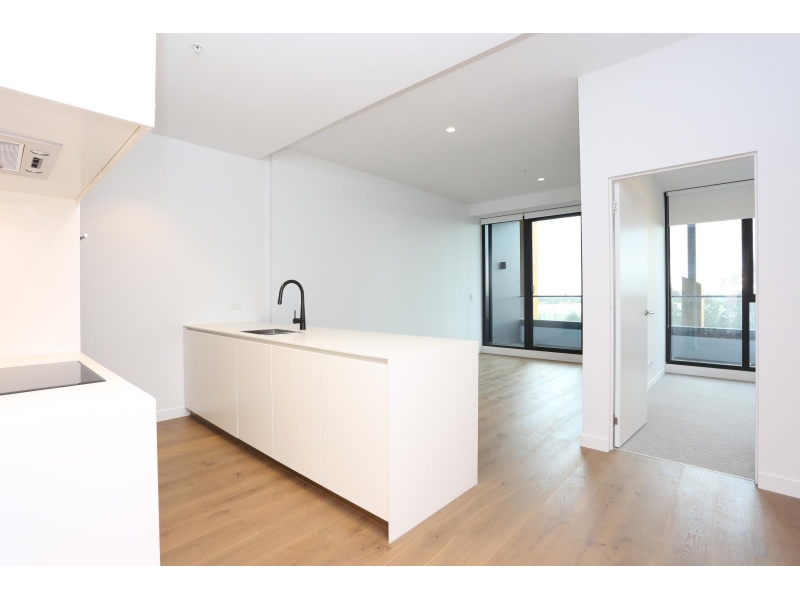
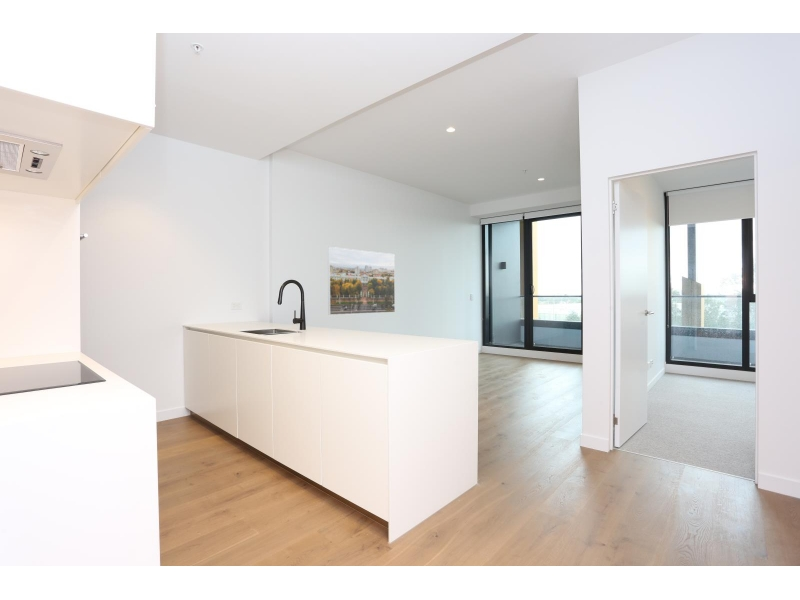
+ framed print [327,246,396,316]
